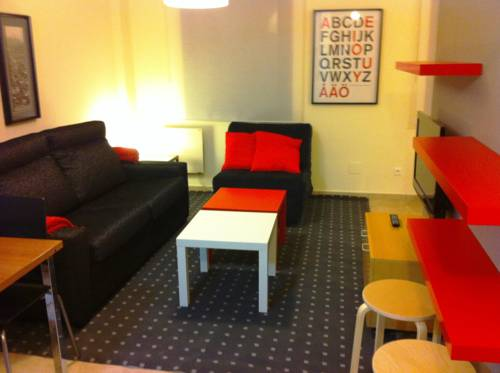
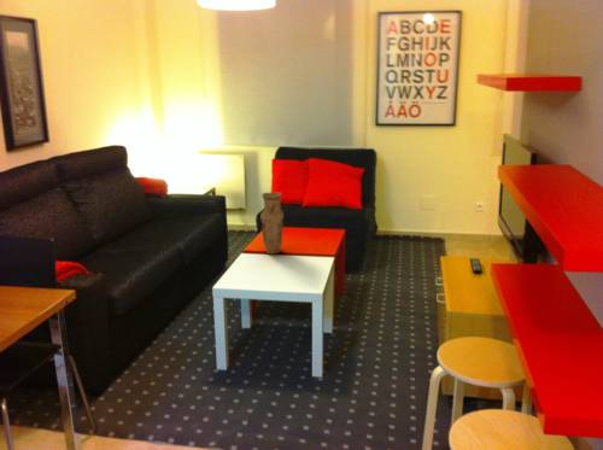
+ vase [259,191,285,255]
